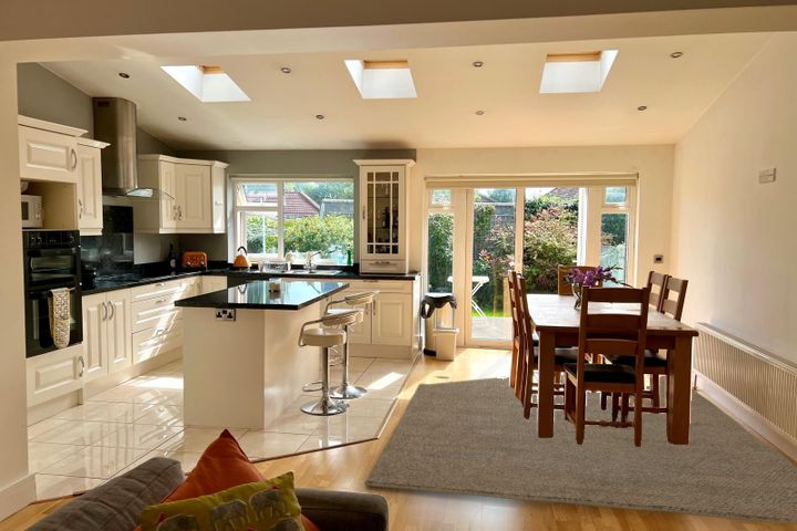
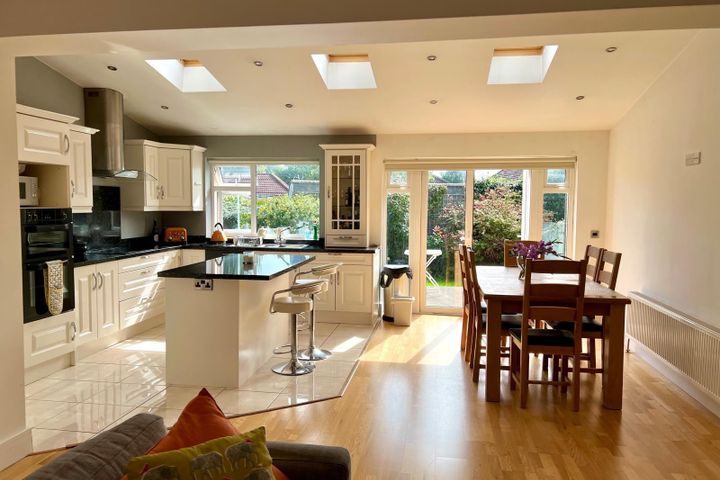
- rug [363,374,797,525]
